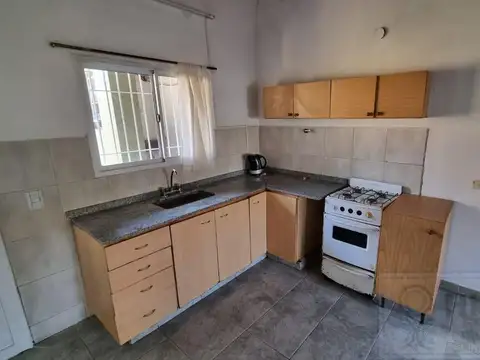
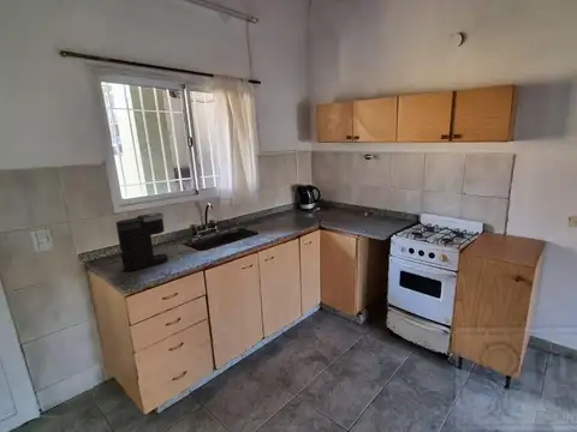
+ coffee maker [115,211,169,272]
